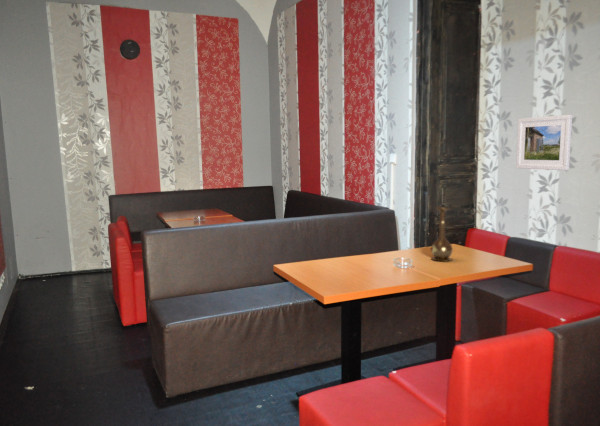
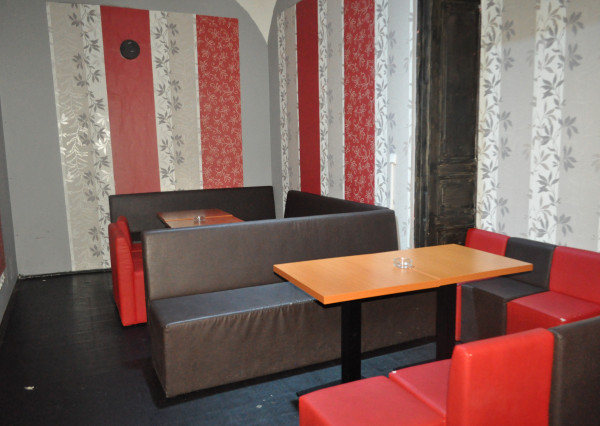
- vase [430,206,454,263]
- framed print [515,114,573,171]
